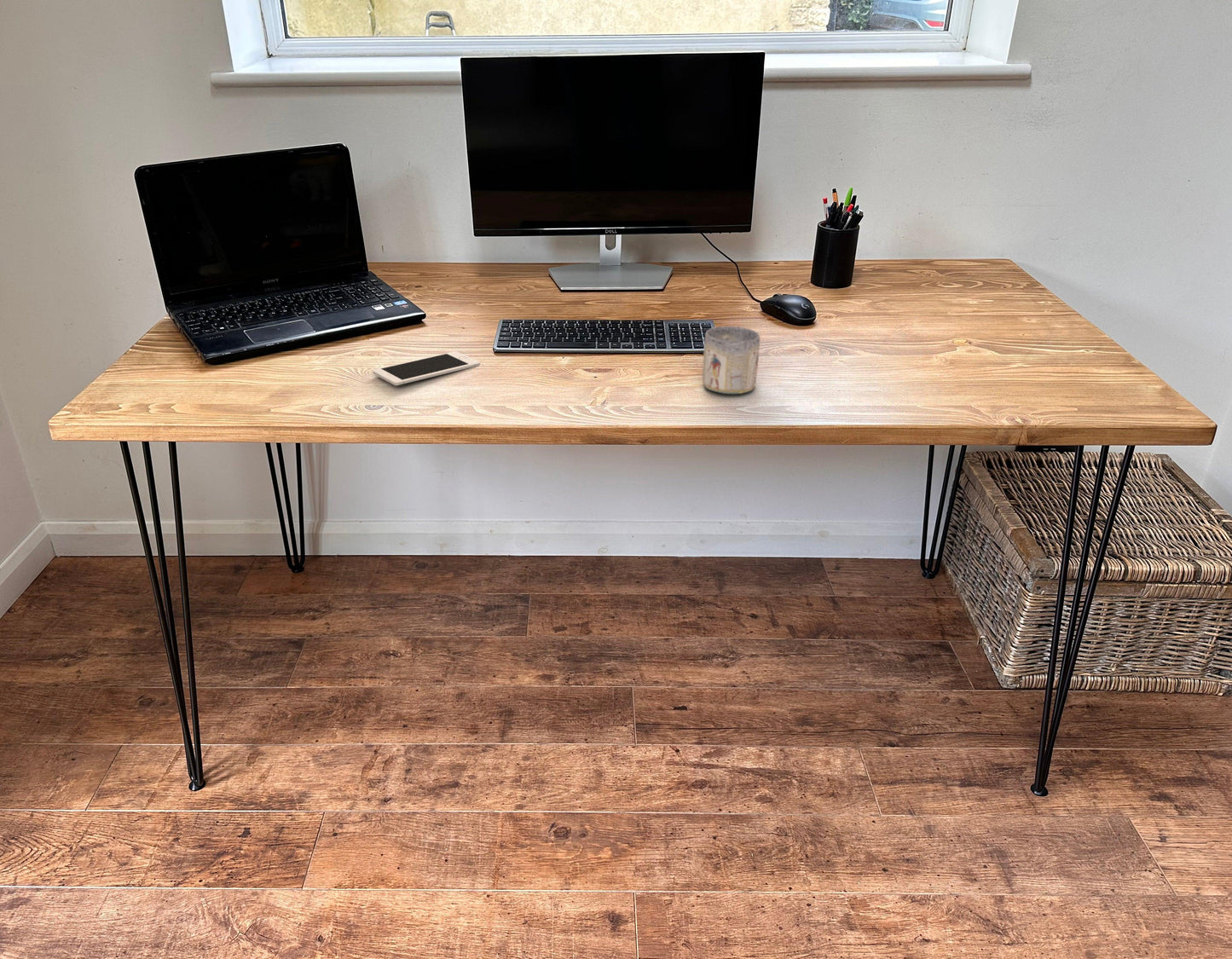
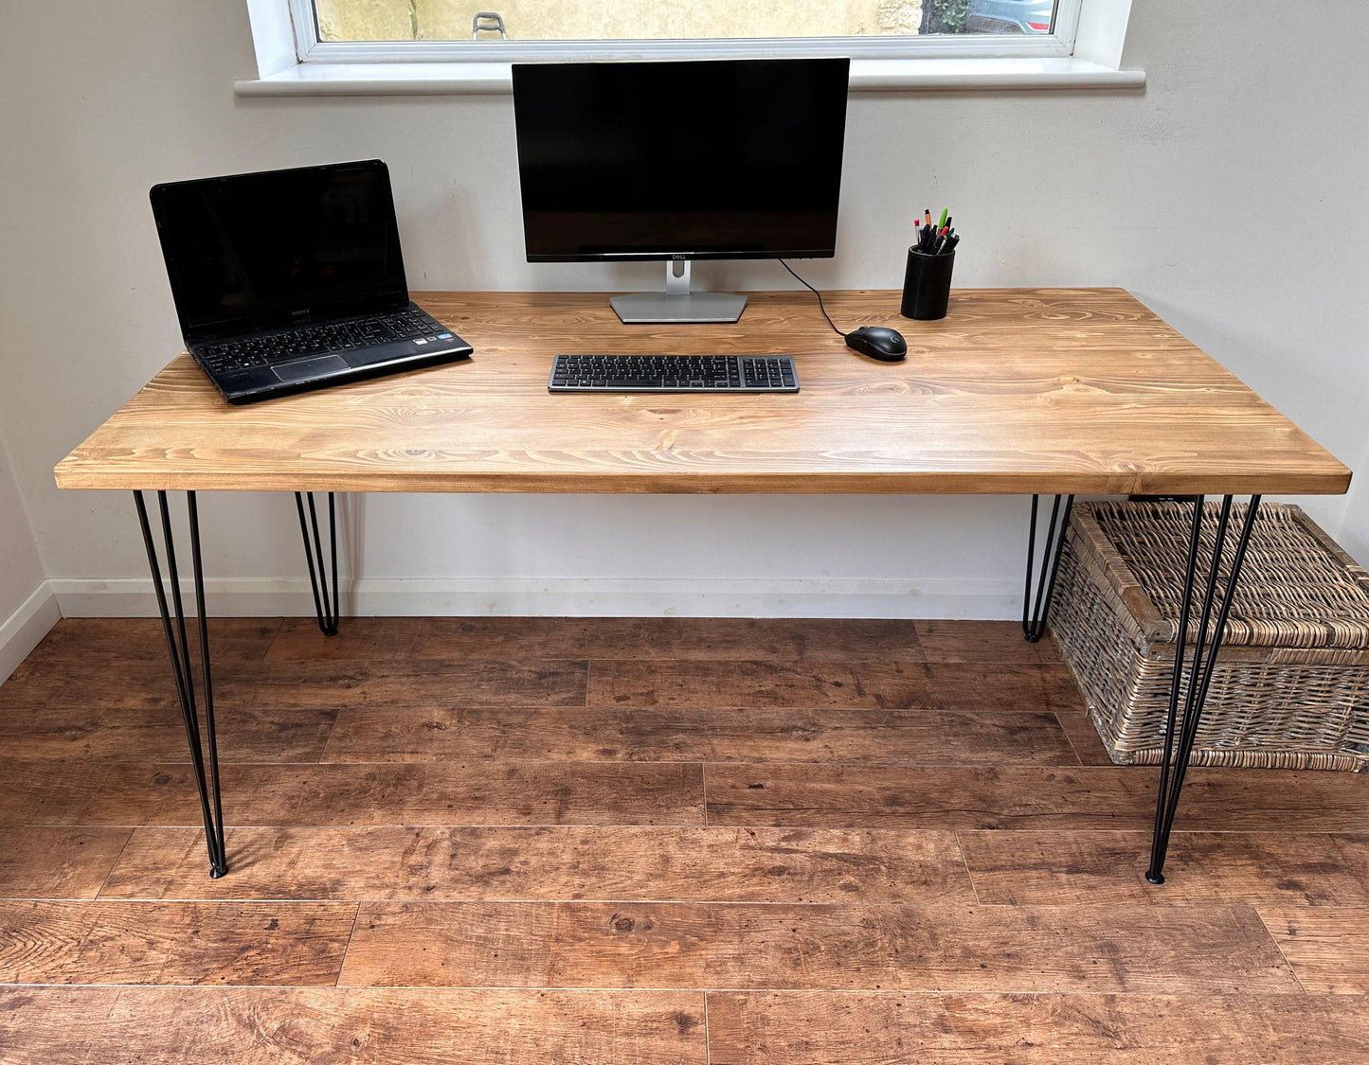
- cell phone [372,350,481,386]
- mug [702,326,761,395]
